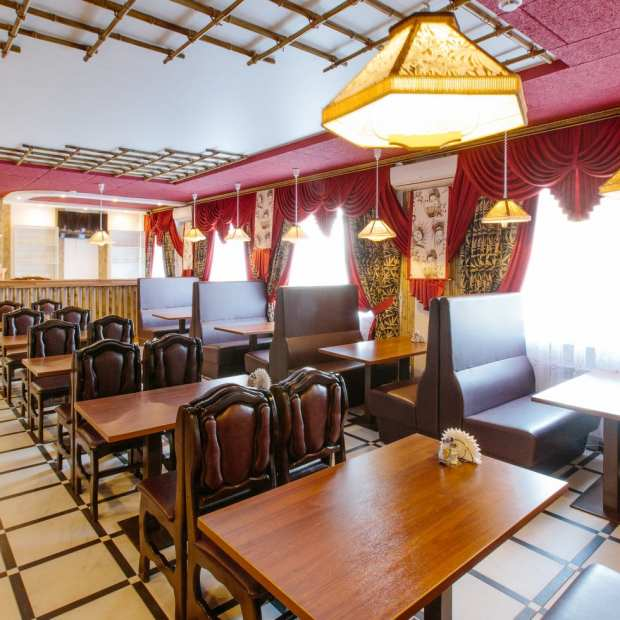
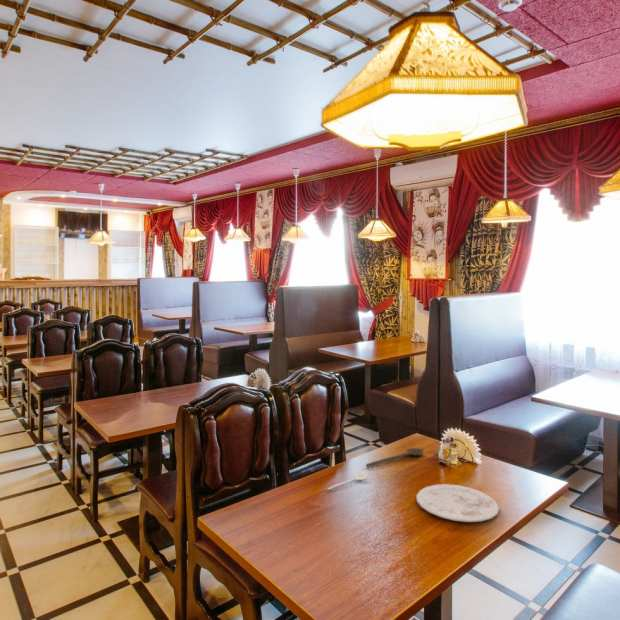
+ wooden spoon [365,447,425,468]
+ stirrer [326,472,368,491]
+ plate [415,483,500,523]
